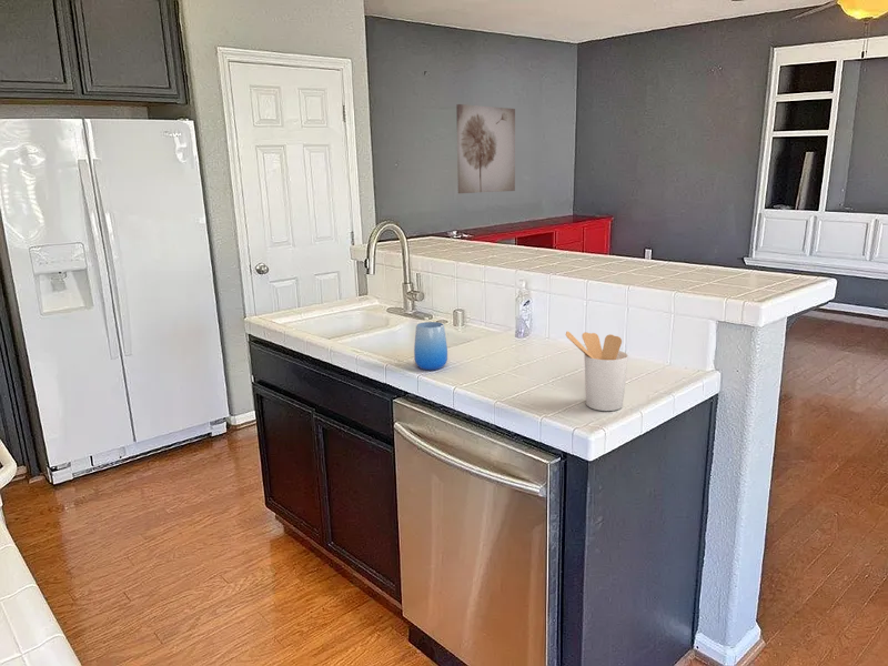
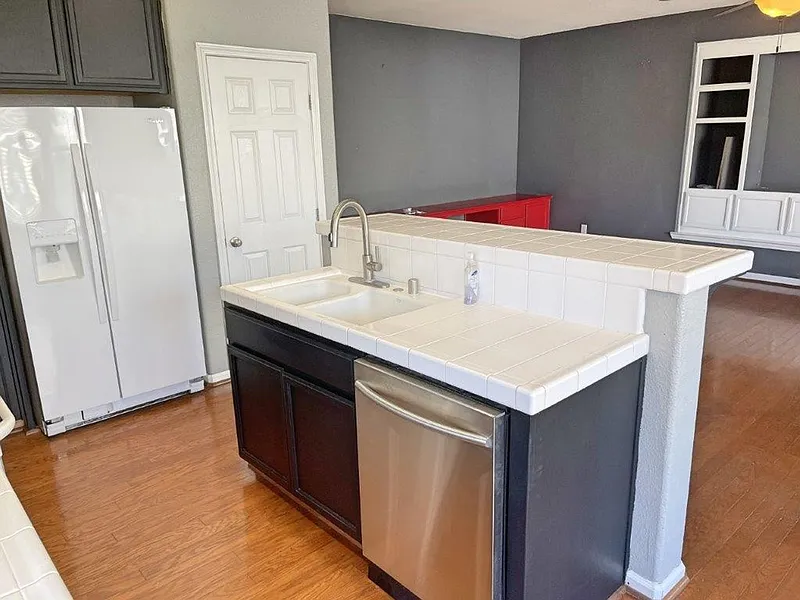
- utensil holder [565,331,629,412]
- cup [413,321,448,371]
- wall art [455,103,516,194]
